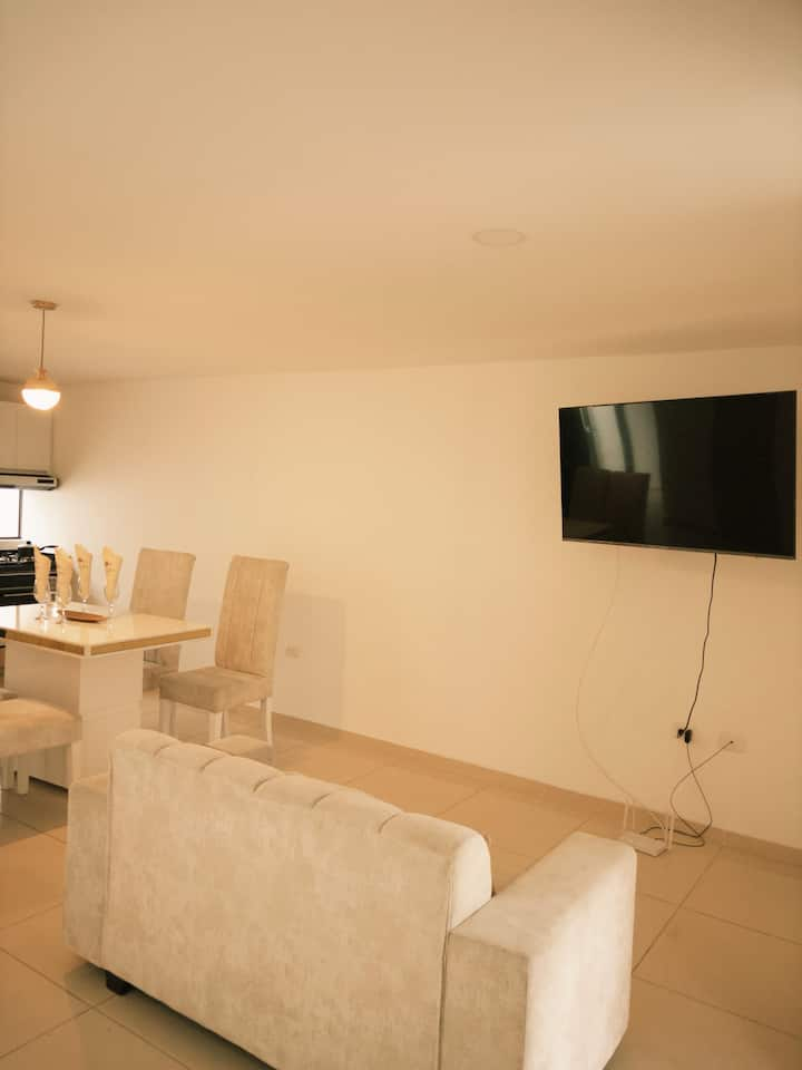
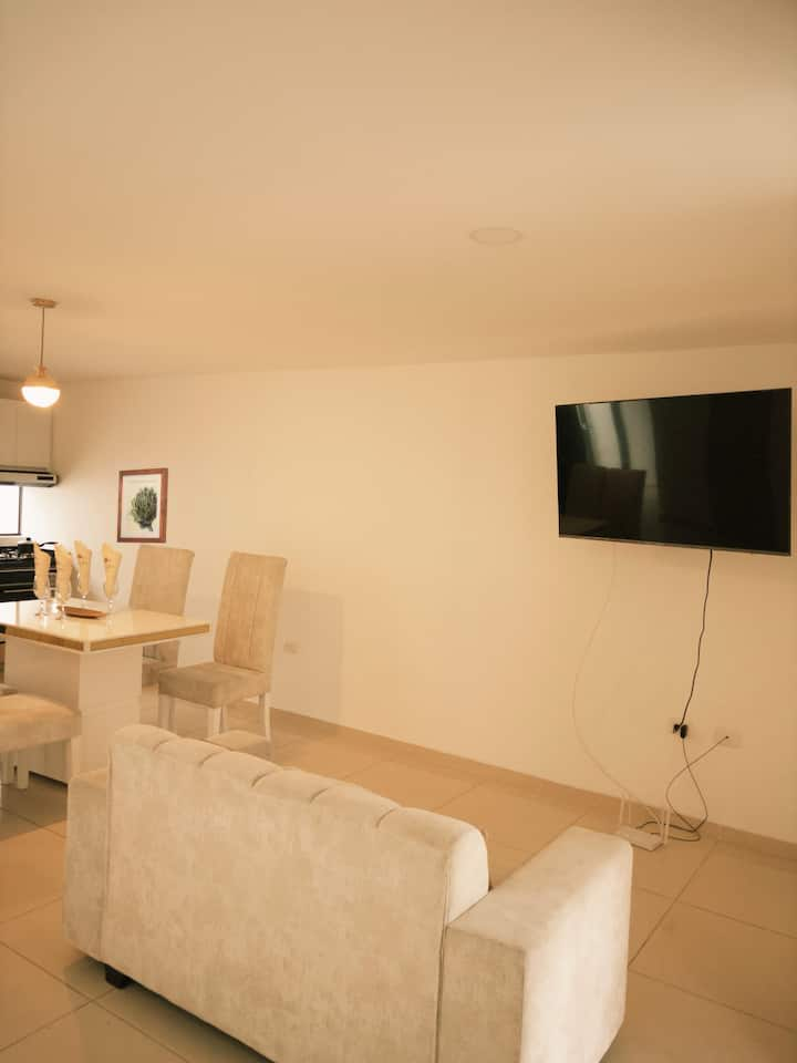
+ wall art [116,467,169,545]
